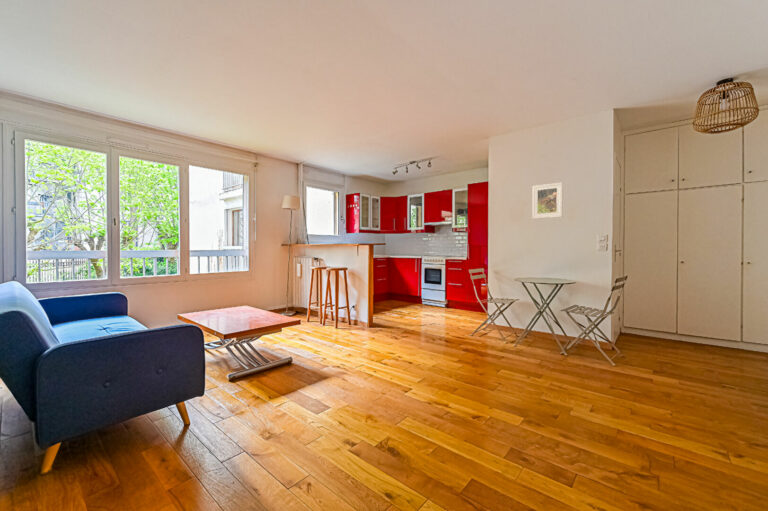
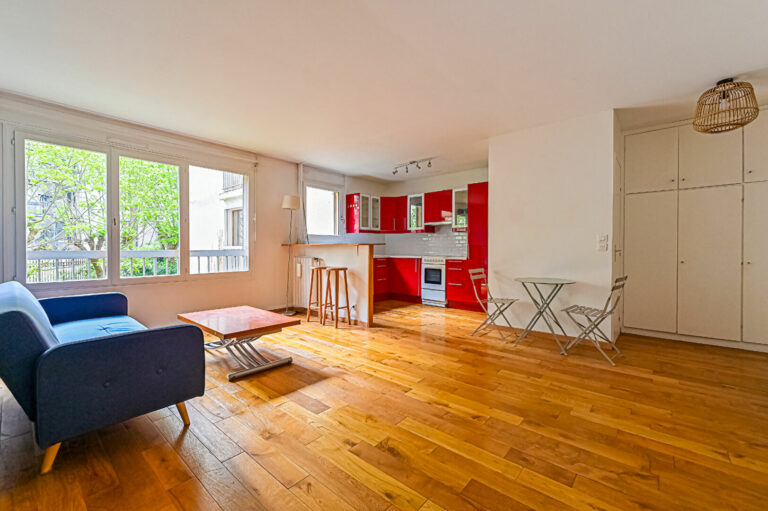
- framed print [531,181,564,220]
